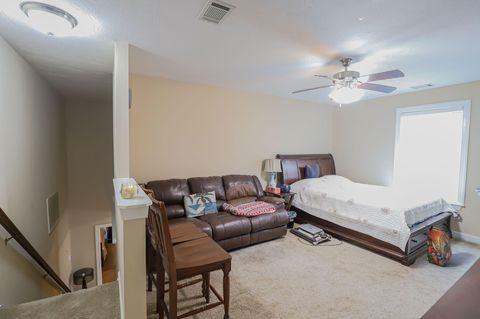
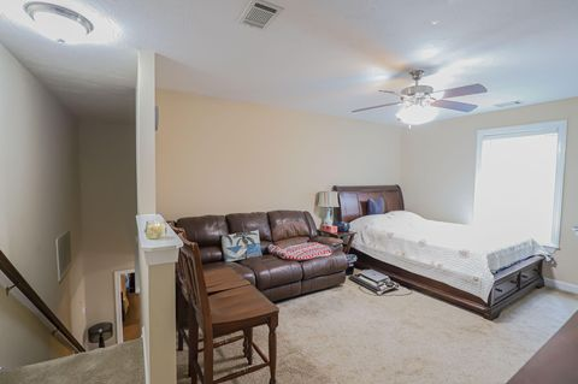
- backpack [425,224,453,267]
